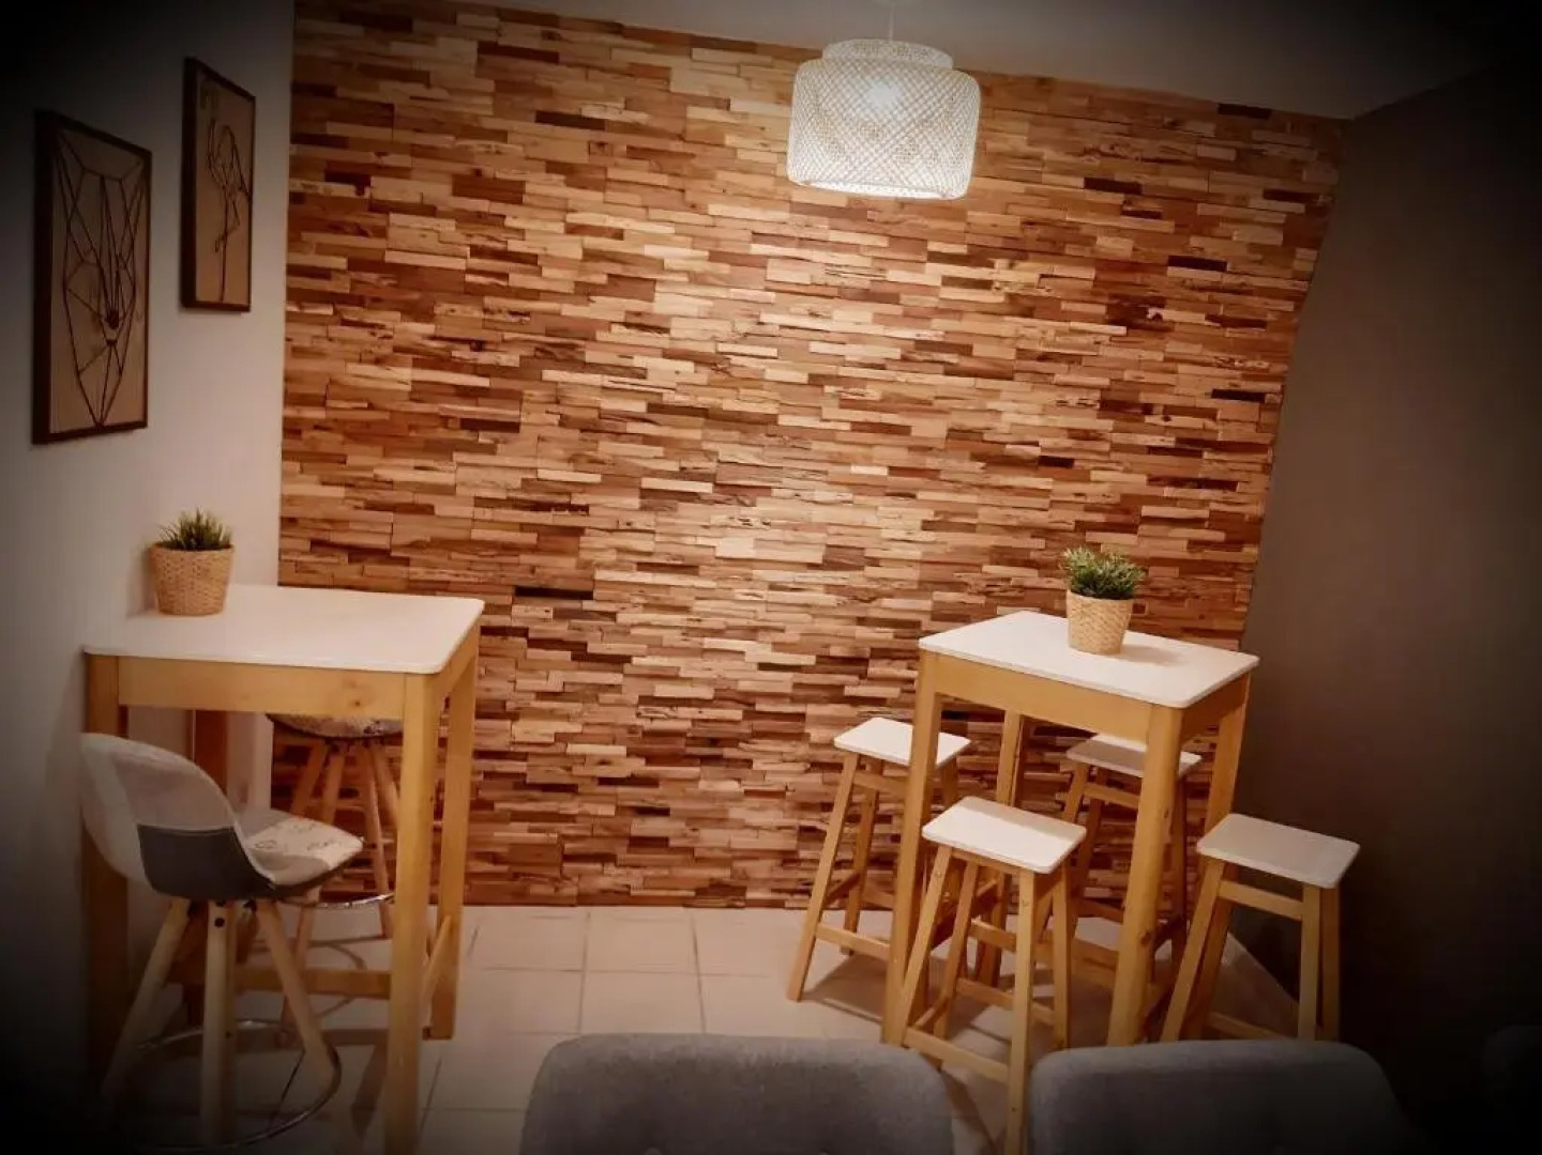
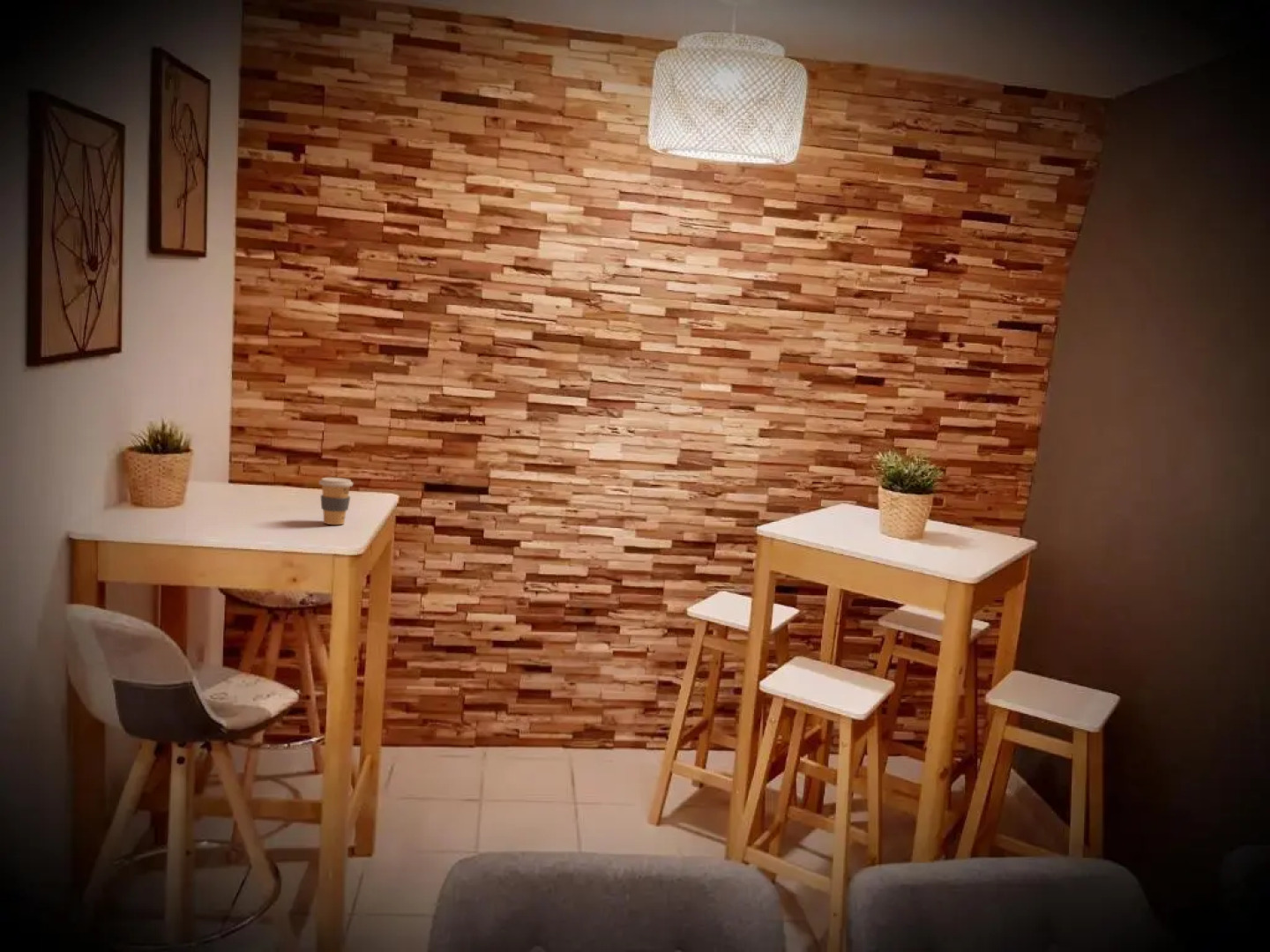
+ coffee cup [318,477,354,525]
